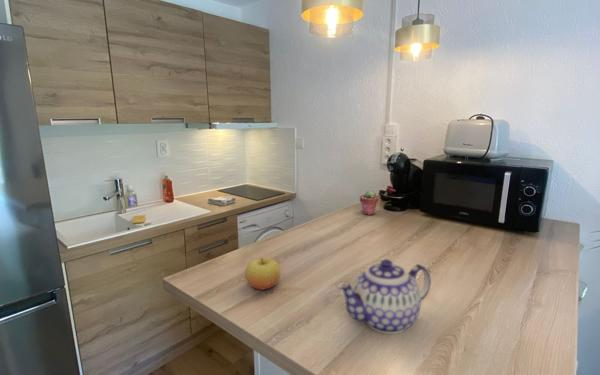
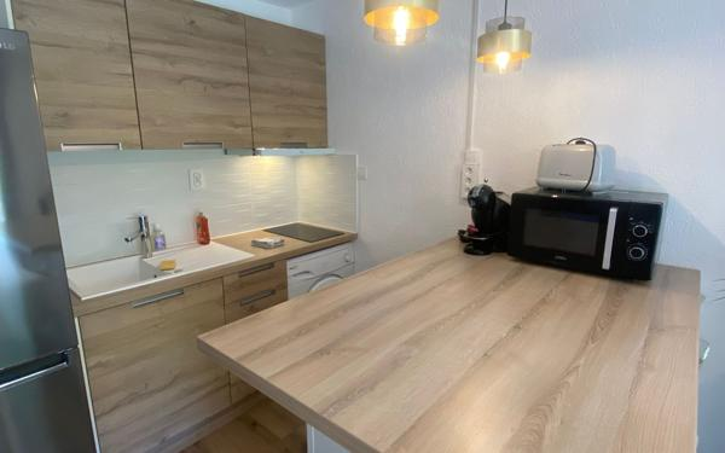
- teapot [336,258,432,335]
- potted succulent [359,189,379,216]
- apple [244,257,281,291]
